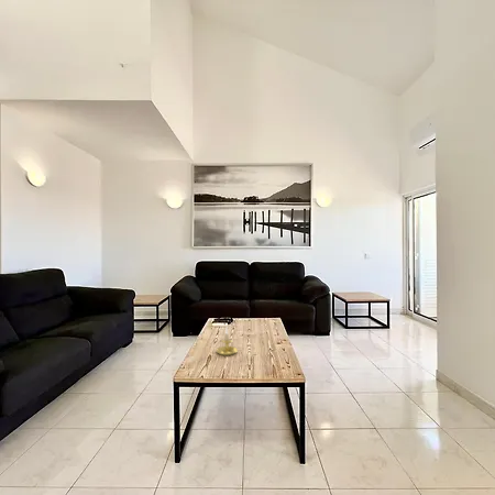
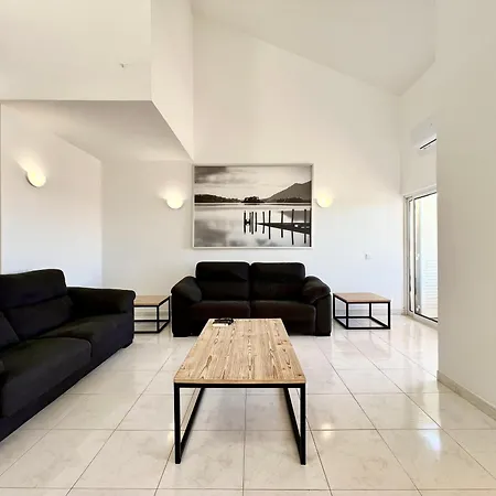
- candle holder [216,327,239,356]
